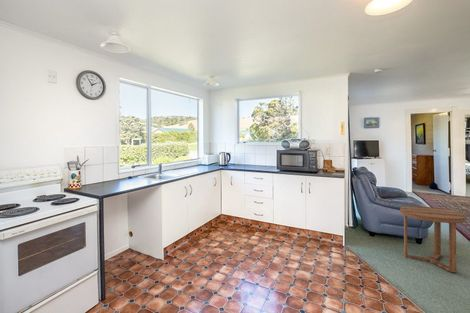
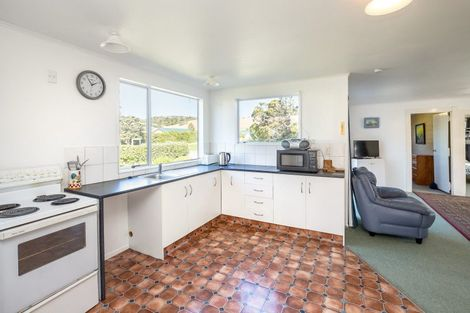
- side table [399,205,468,273]
